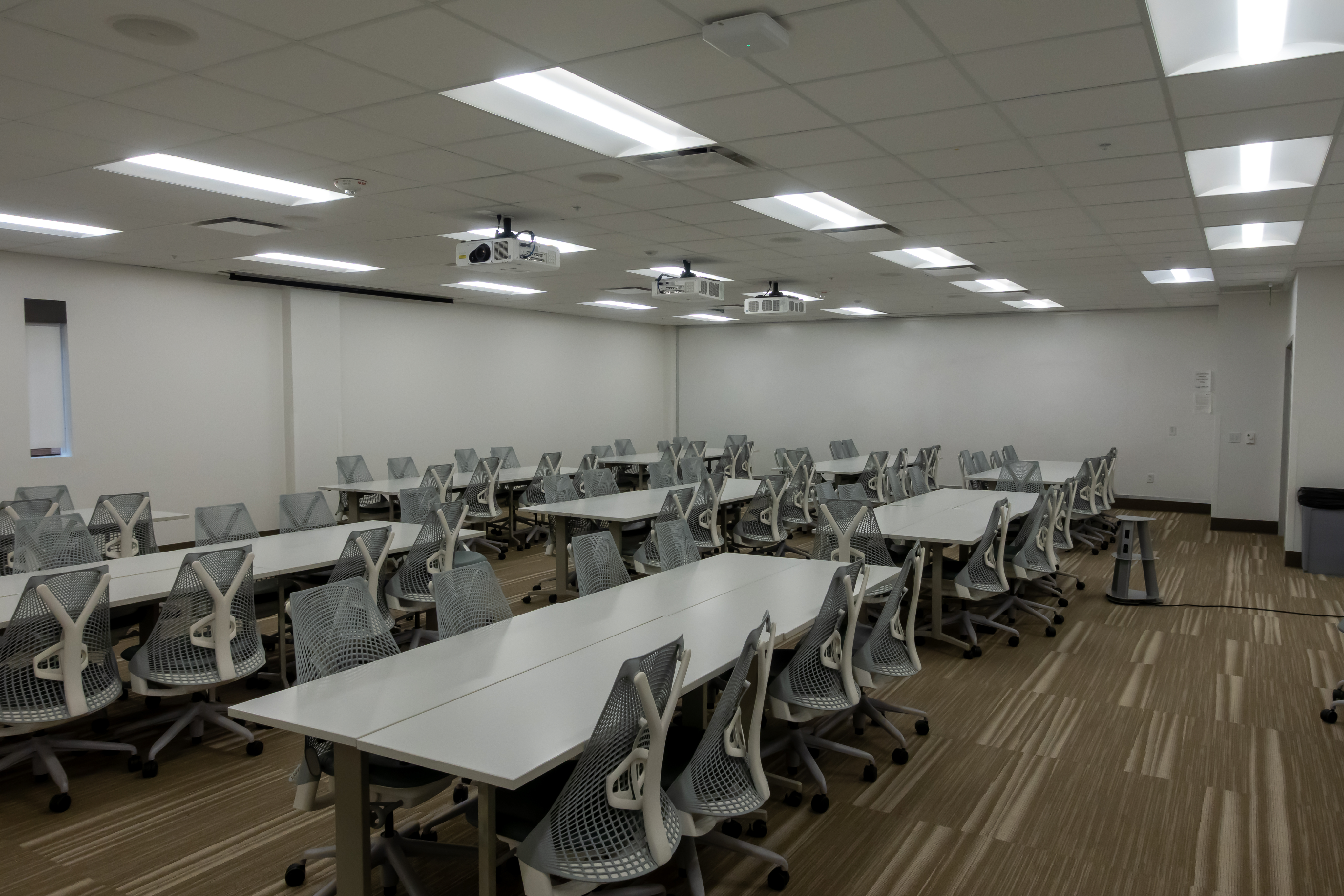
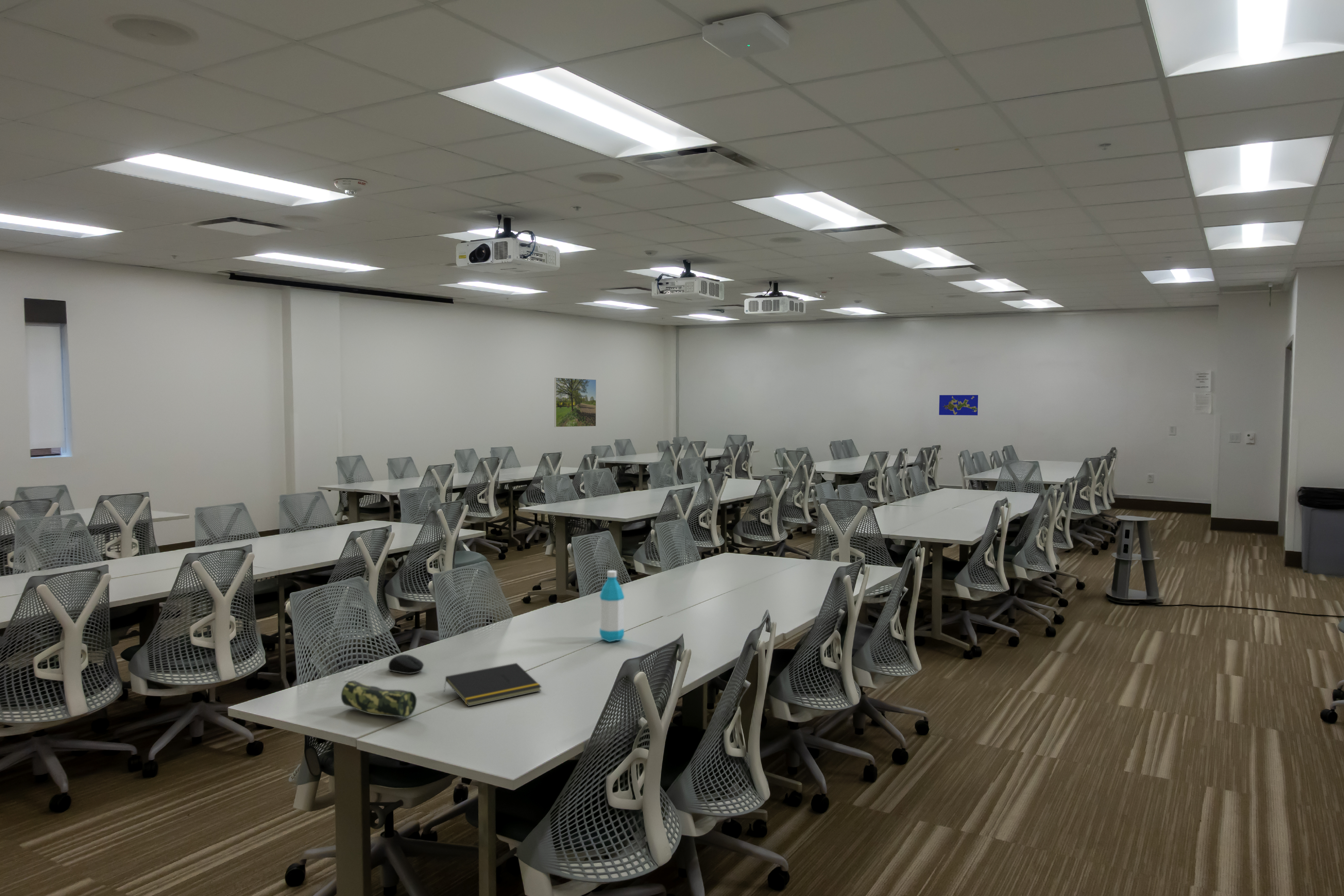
+ water bottle [599,570,625,642]
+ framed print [554,377,597,427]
+ notepad [443,663,542,707]
+ pencil case [341,680,417,718]
+ computer mouse [388,654,424,674]
+ world map [939,395,978,416]
